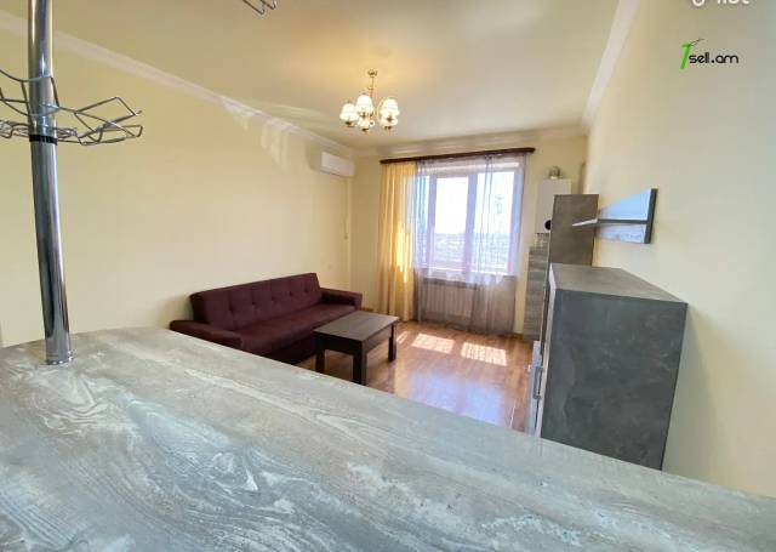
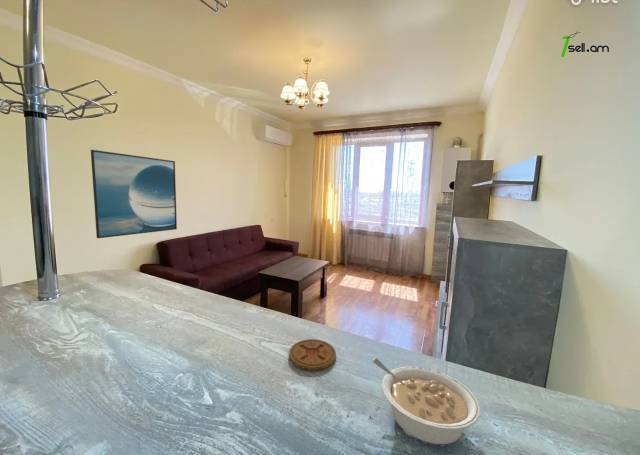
+ coaster [288,338,337,371]
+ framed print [90,149,178,239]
+ legume [372,357,481,447]
